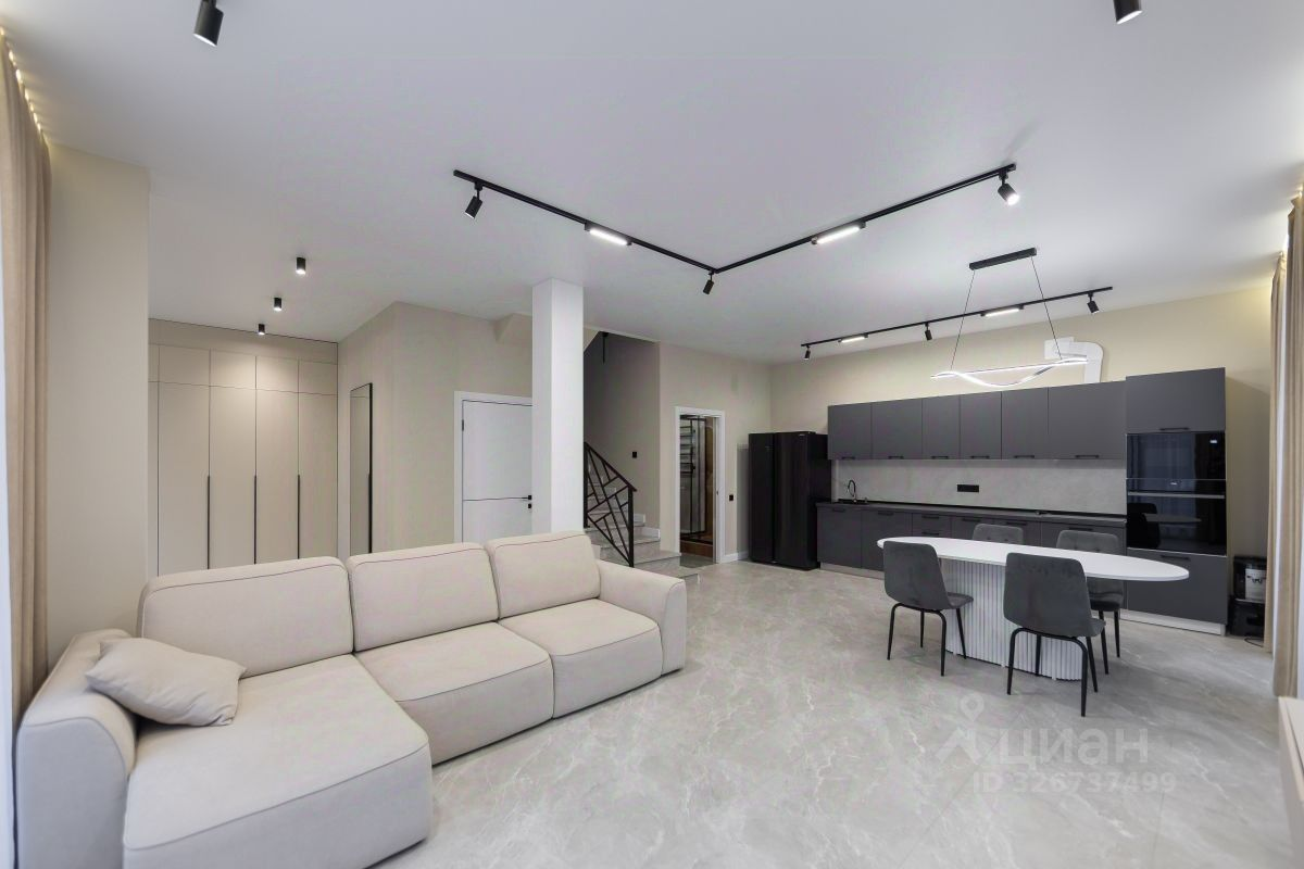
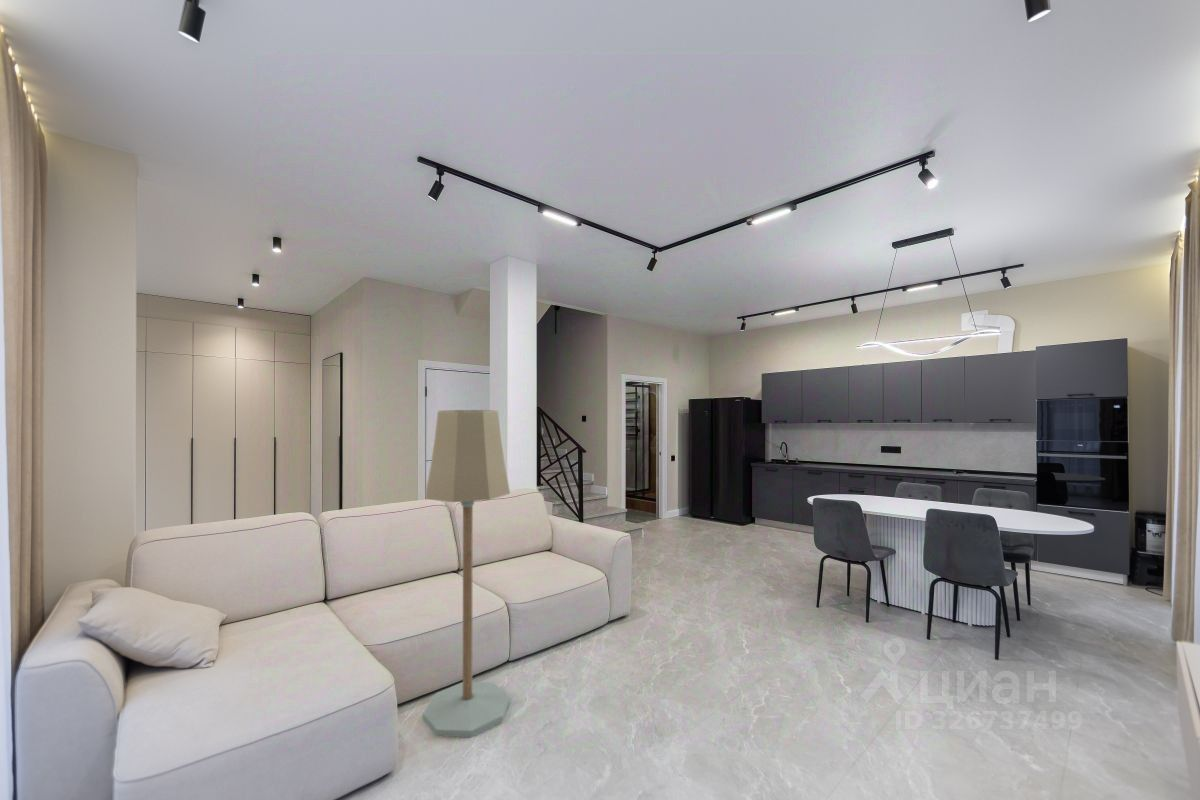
+ floor lamp [422,409,511,738]
